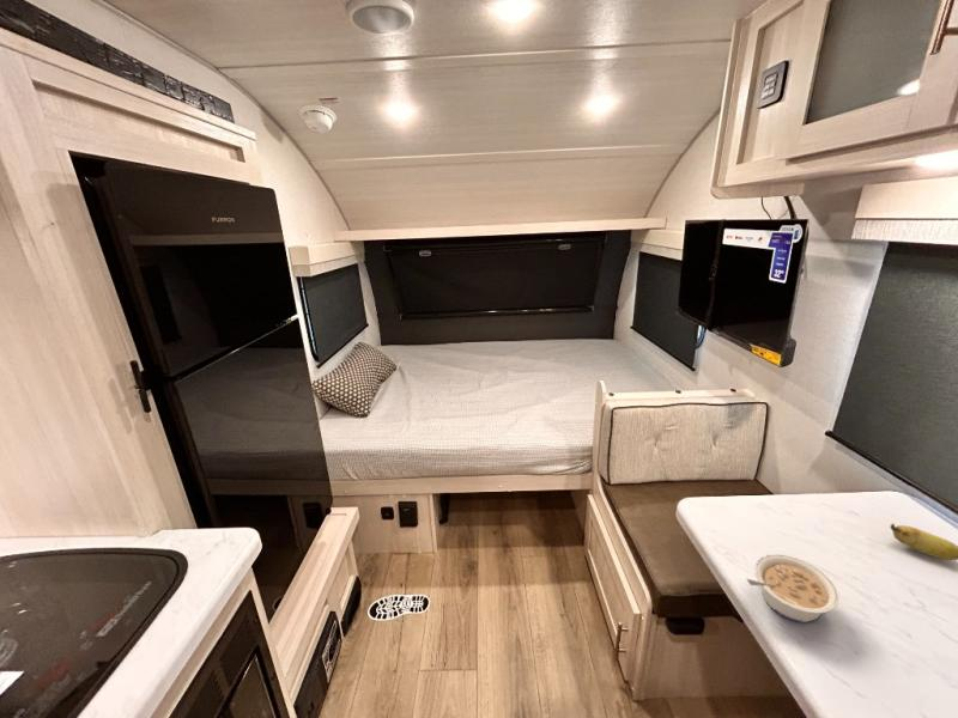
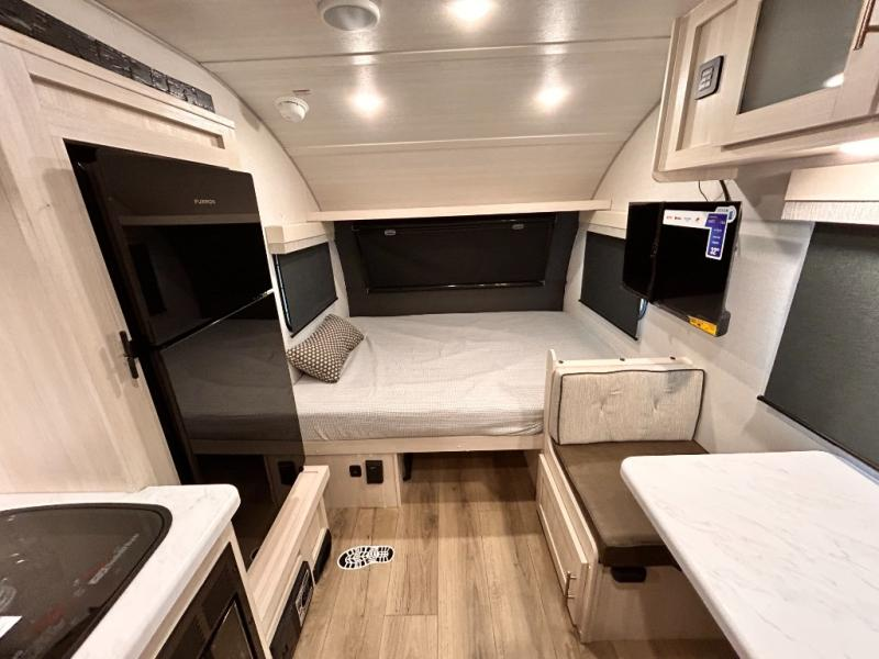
- legume [746,553,841,623]
- banana [889,523,958,561]
